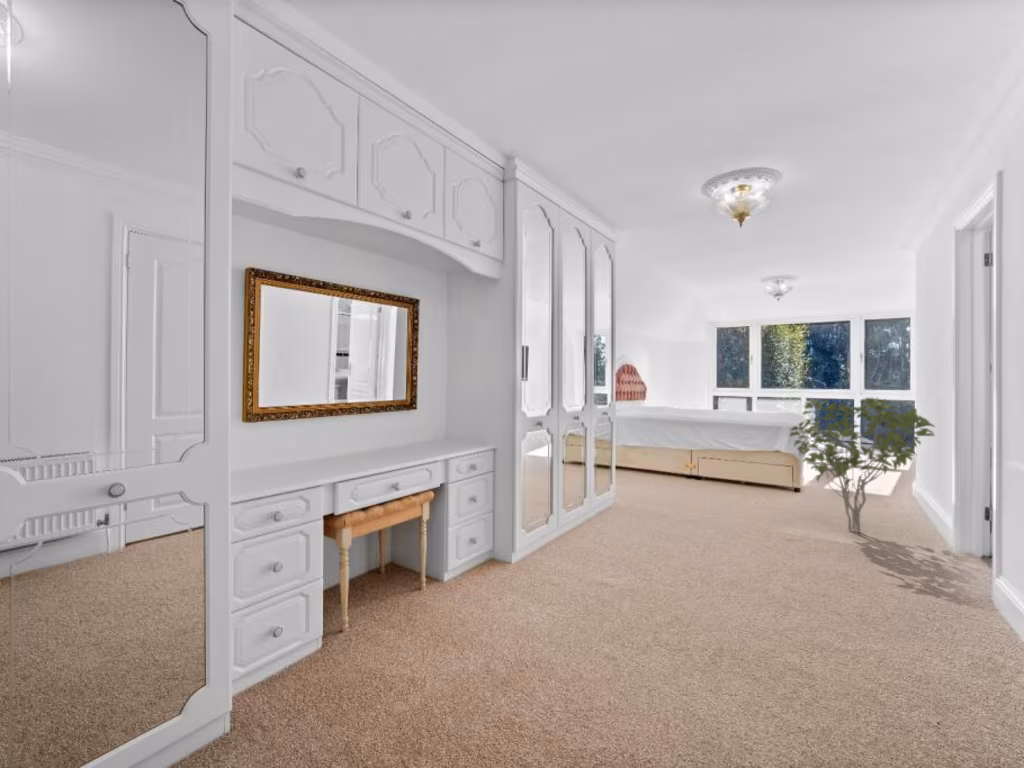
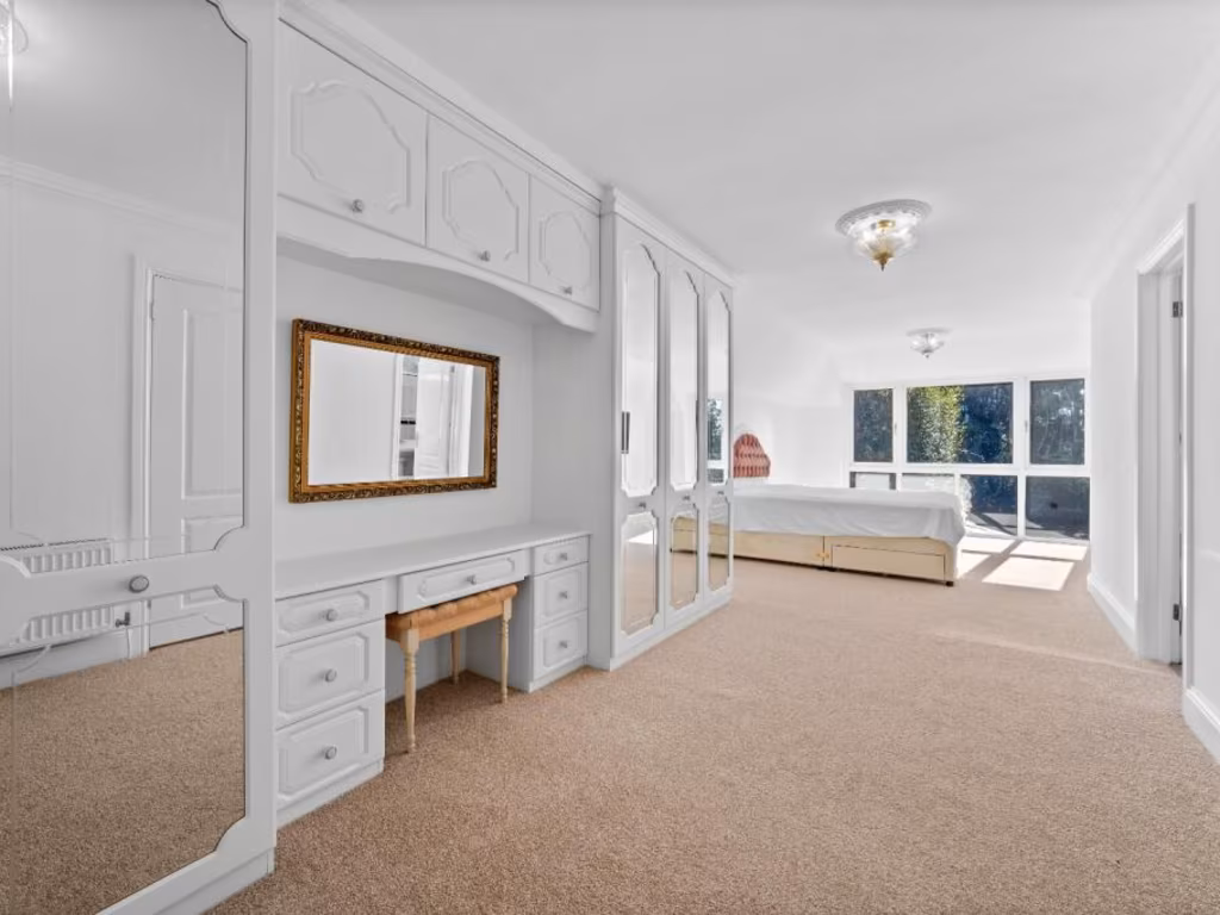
- shrub [789,396,936,533]
